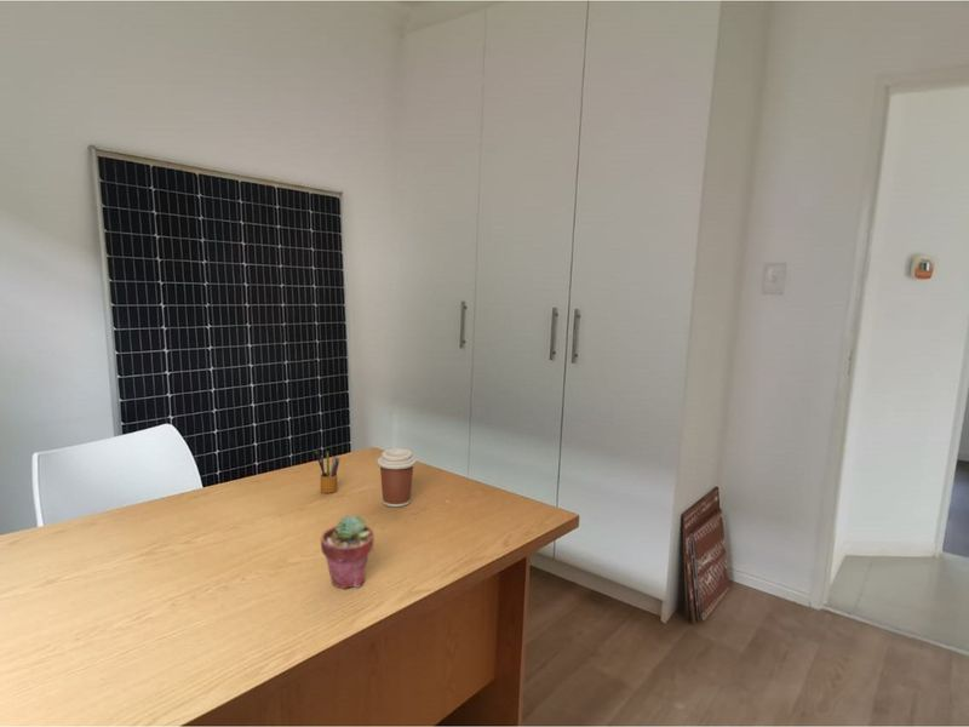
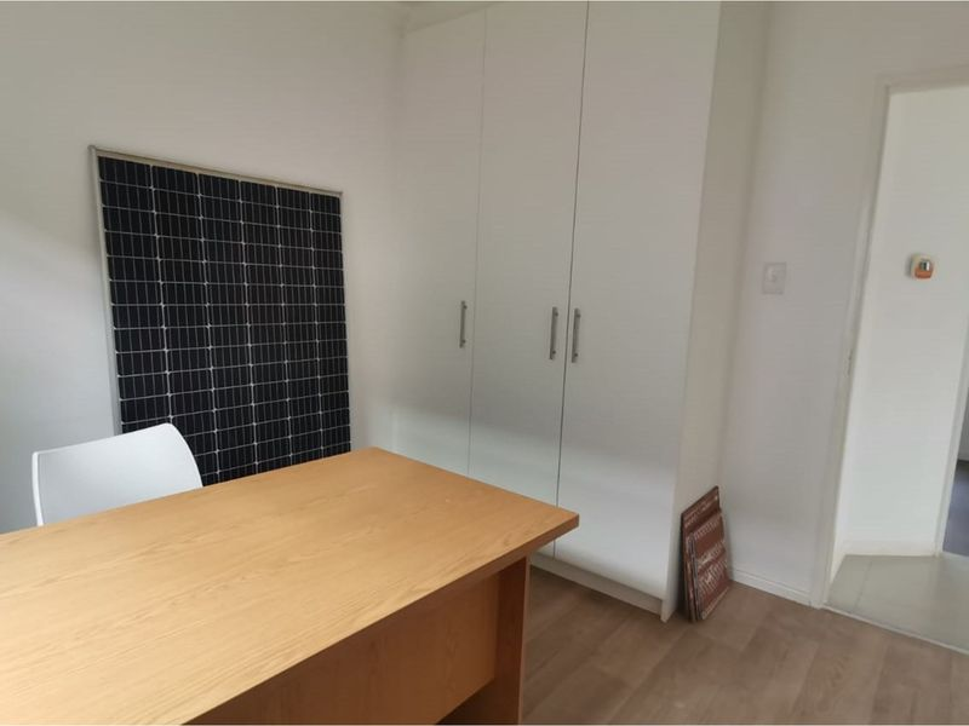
- pencil box [315,450,342,494]
- potted succulent [320,514,375,590]
- coffee cup [375,447,418,508]
